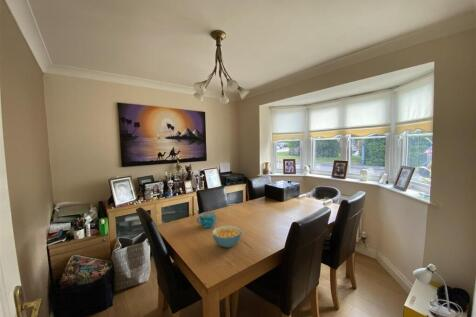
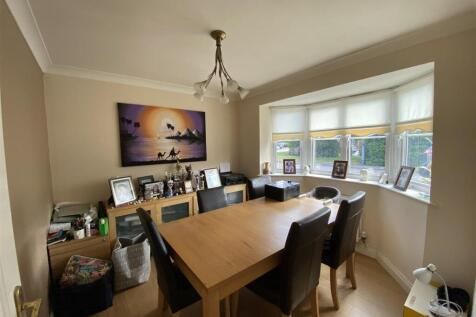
- cup [196,211,217,229]
- cereal bowl [211,224,243,248]
